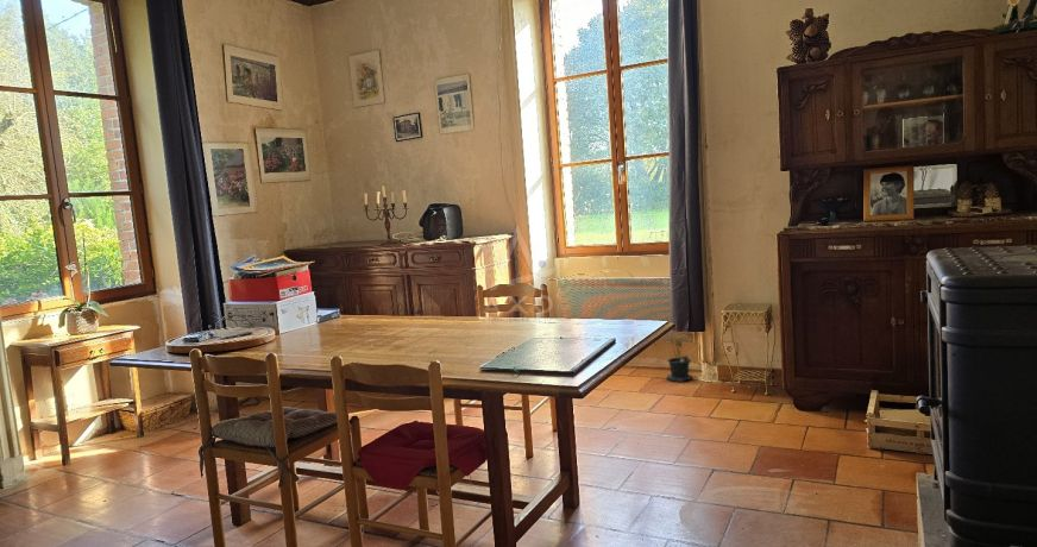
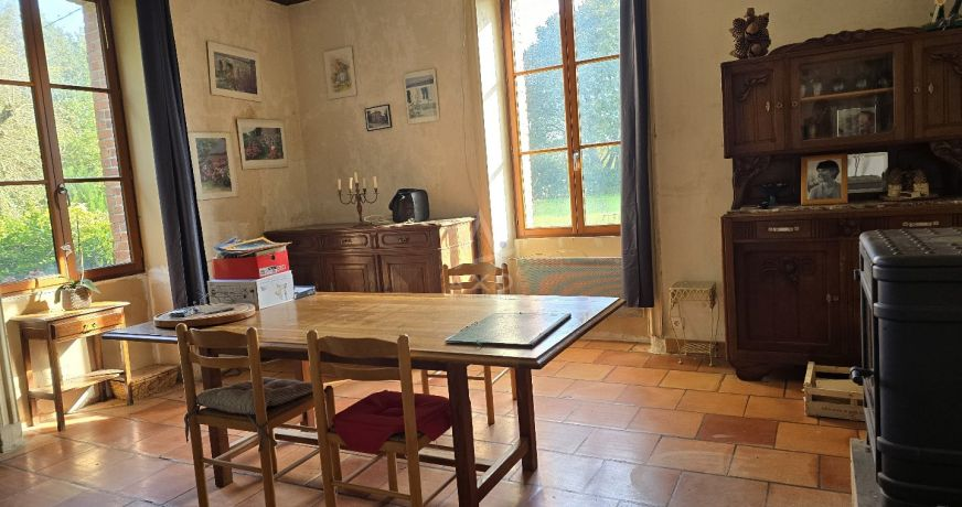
- potted plant [666,333,695,383]
